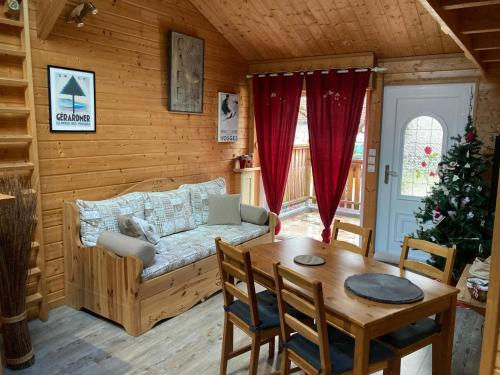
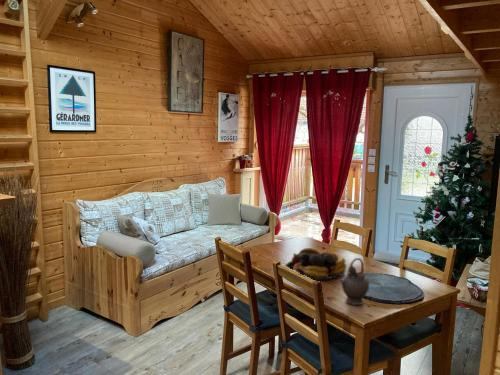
+ fruit bowl [284,247,347,281]
+ teapot [338,257,370,306]
